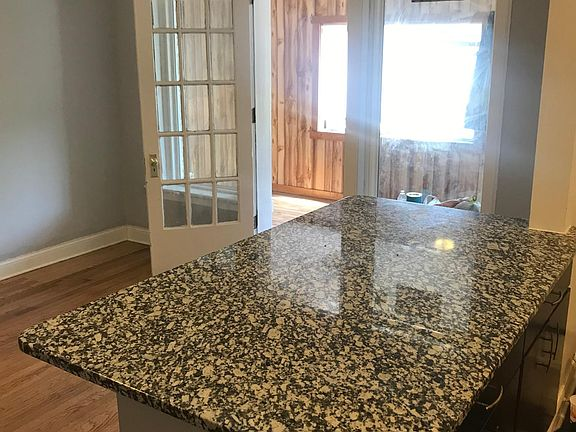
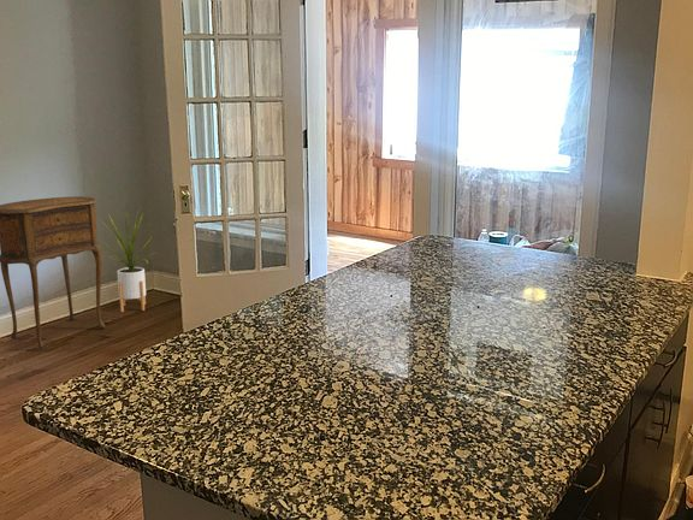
+ side table [0,195,106,350]
+ house plant [97,207,156,313]
